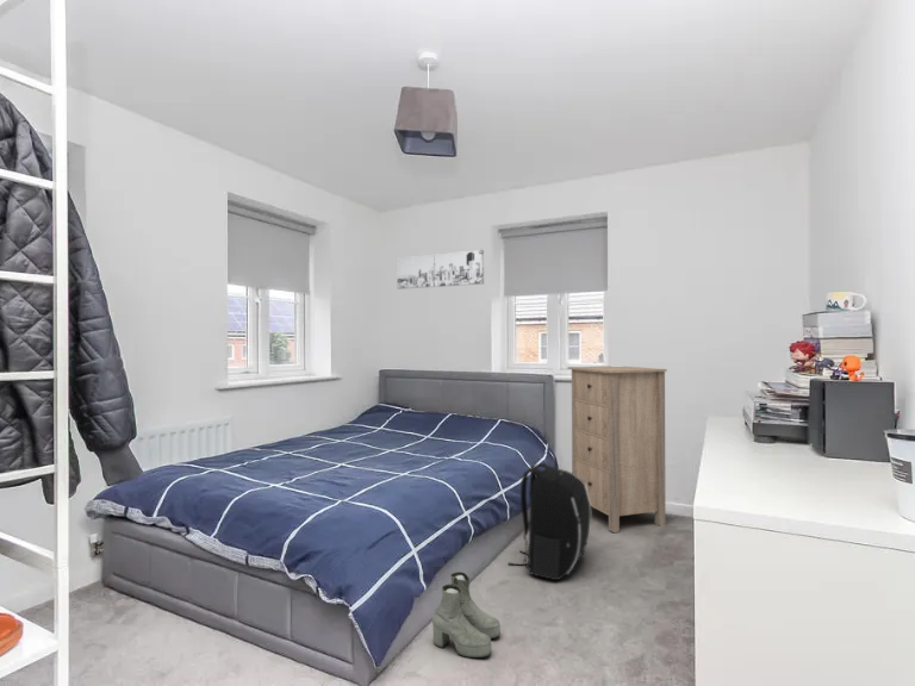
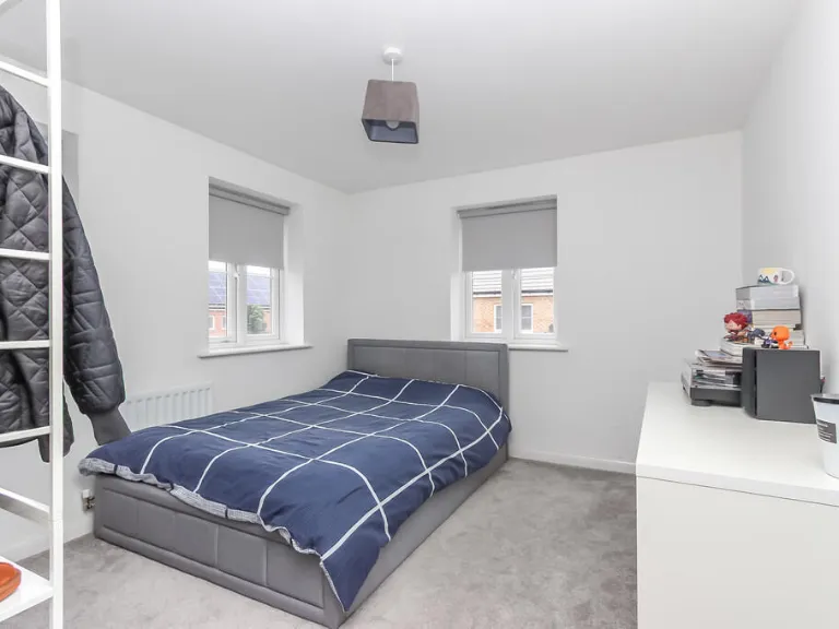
- boots [431,570,502,659]
- backpack [508,462,592,581]
- storage cabinet [566,364,668,534]
- wall art [396,249,485,291]
